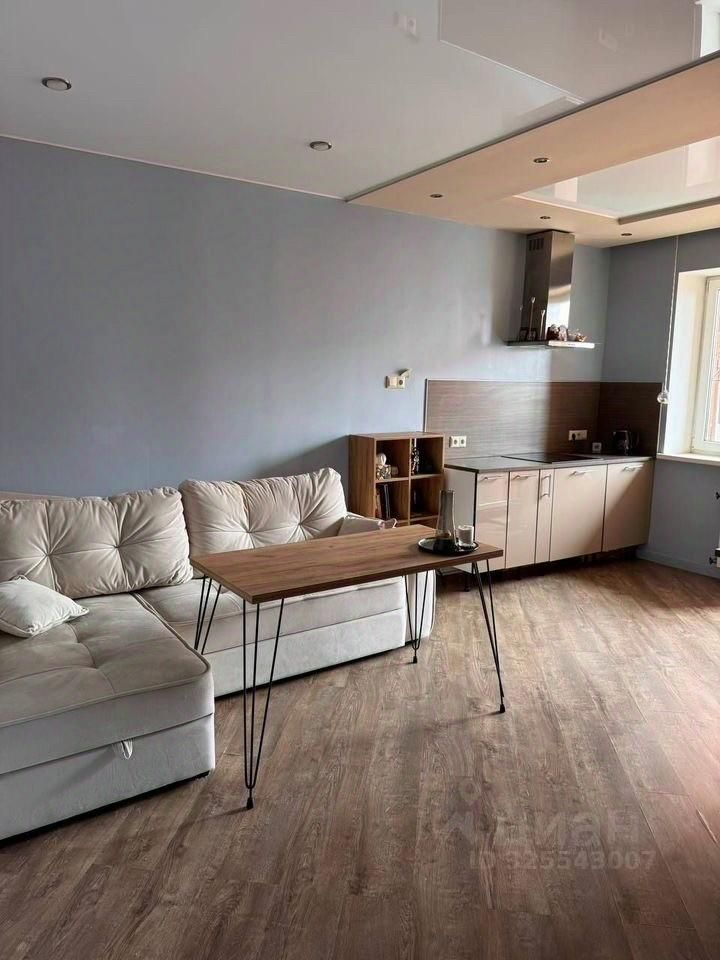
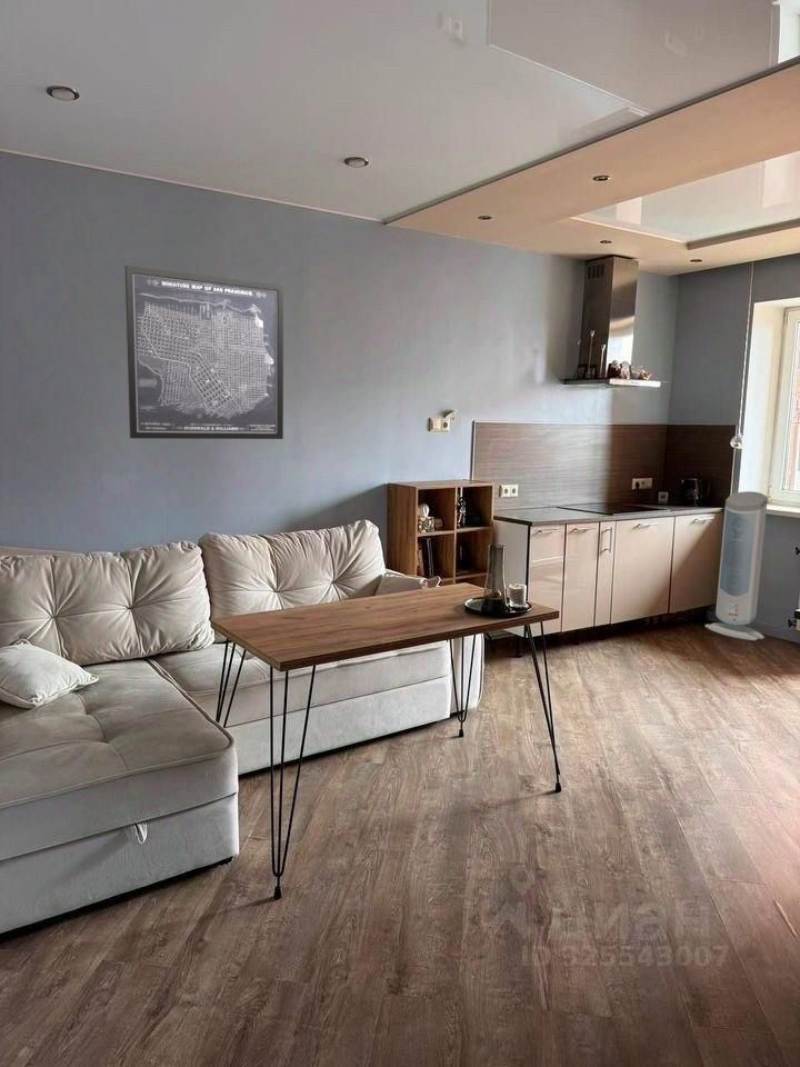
+ wall art [124,265,284,440]
+ air purifier [704,490,769,641]
